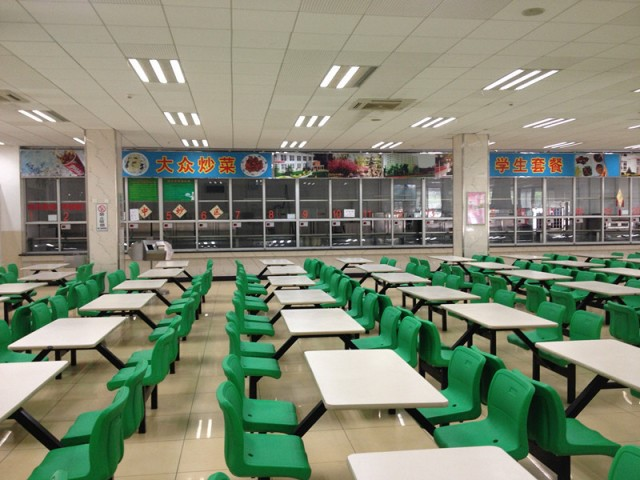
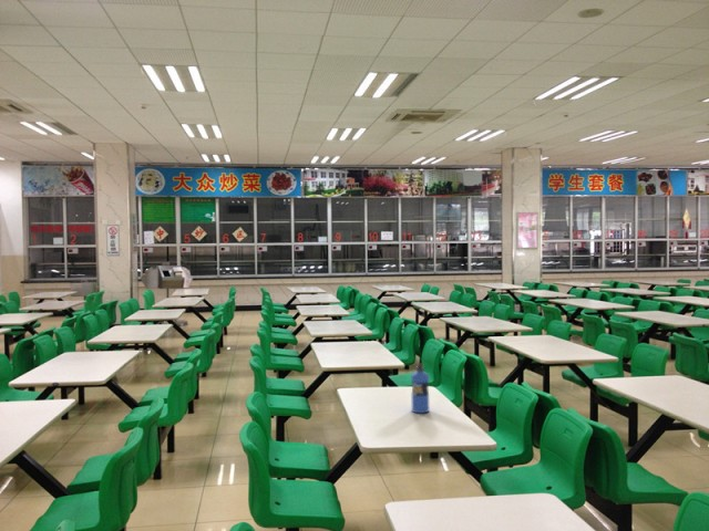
+ water bottle [410,362,430,415]
